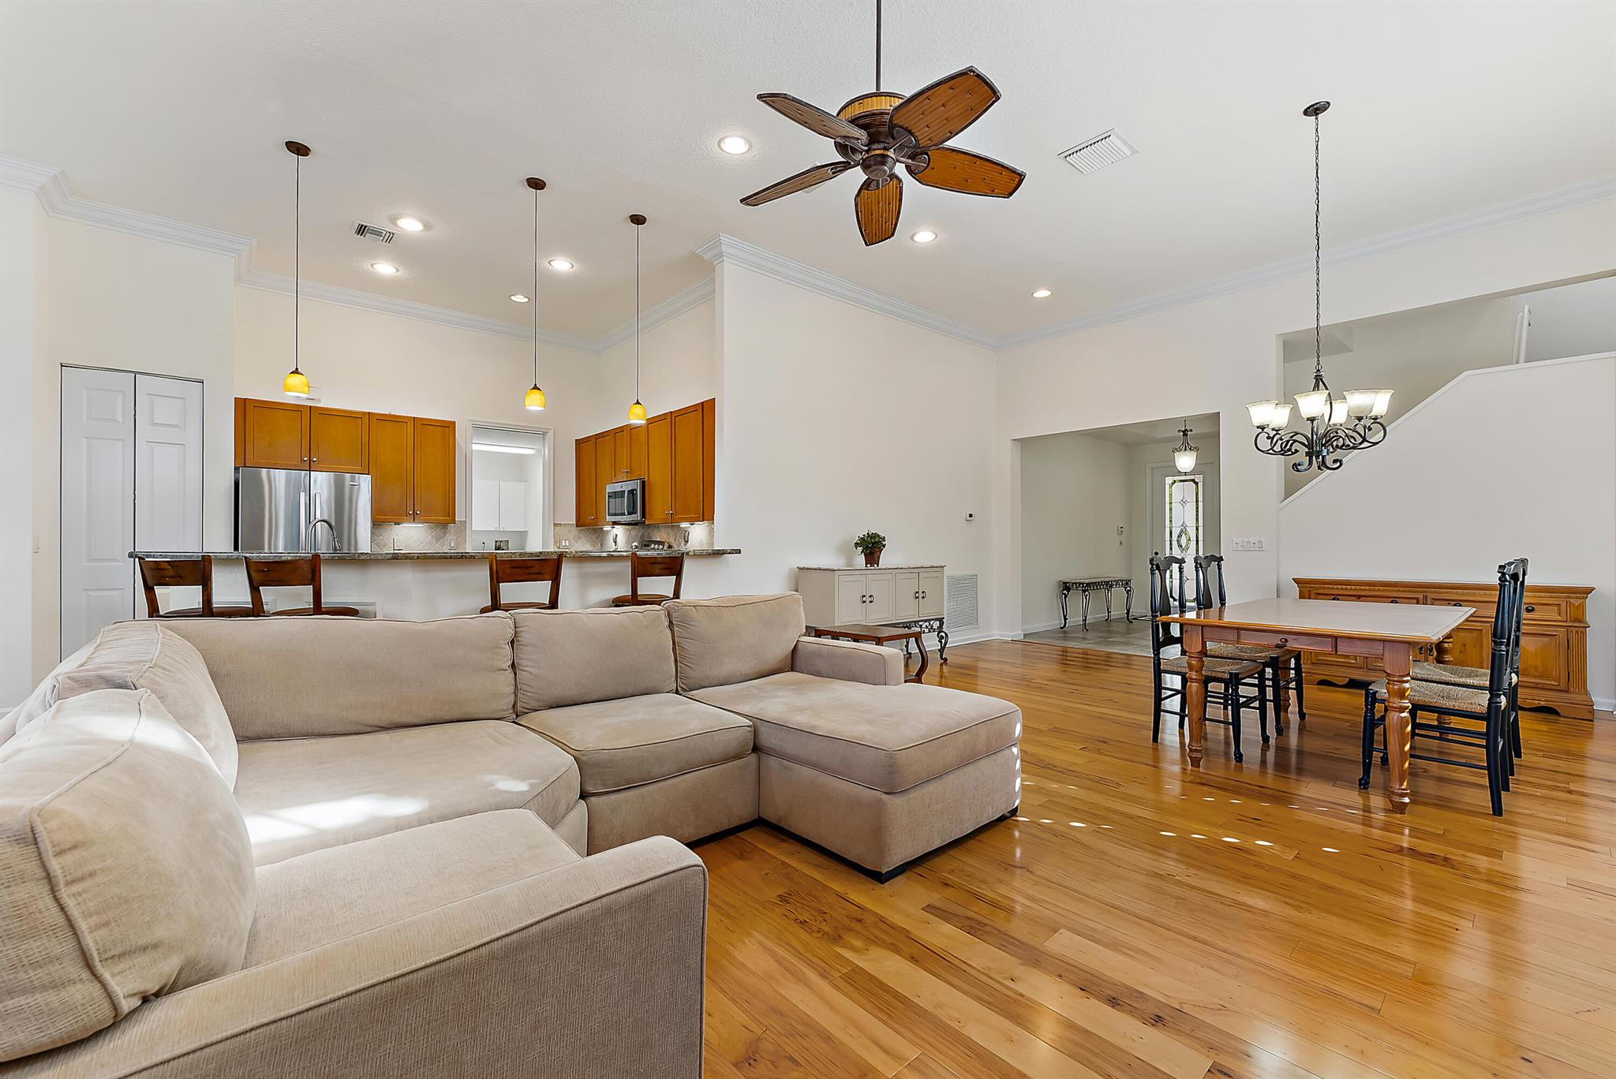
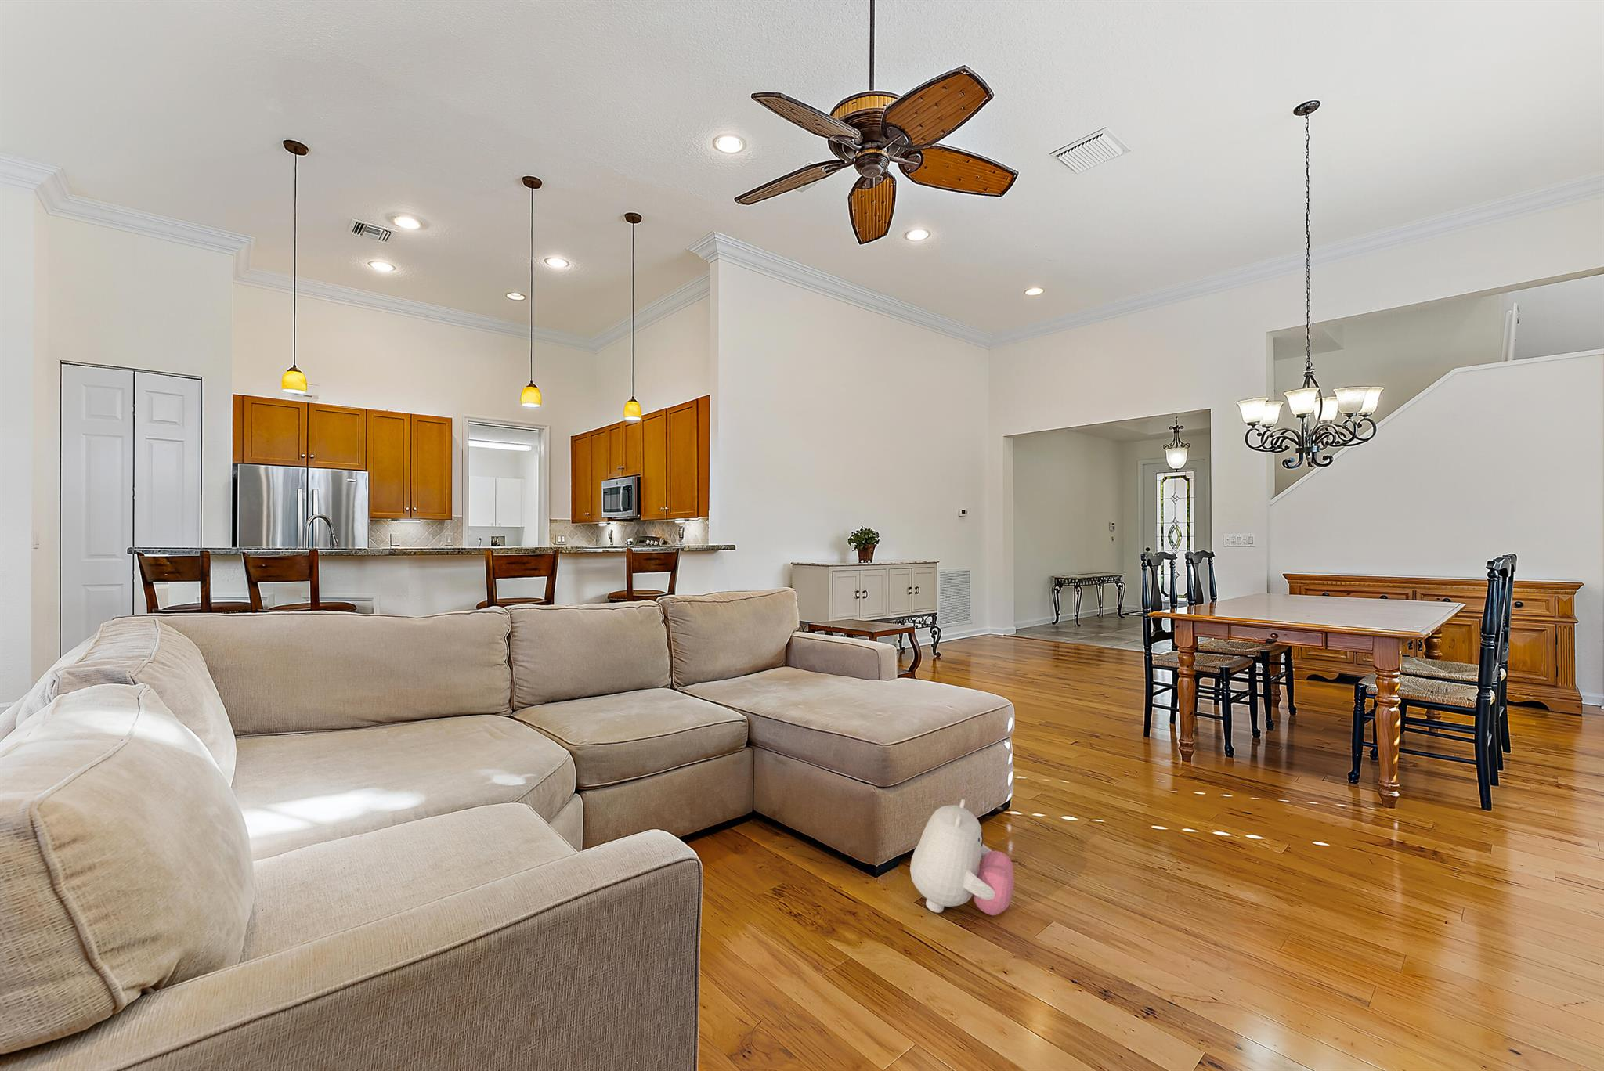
+ plush toy [910,798,1015,916]
